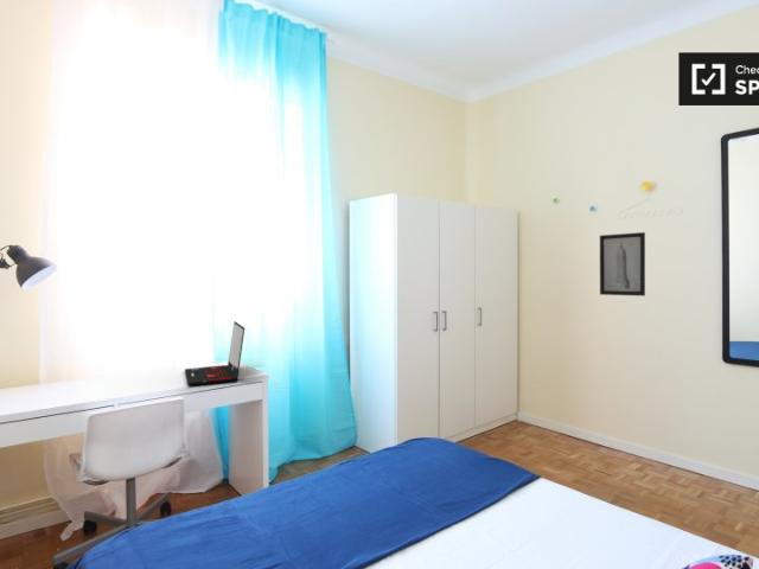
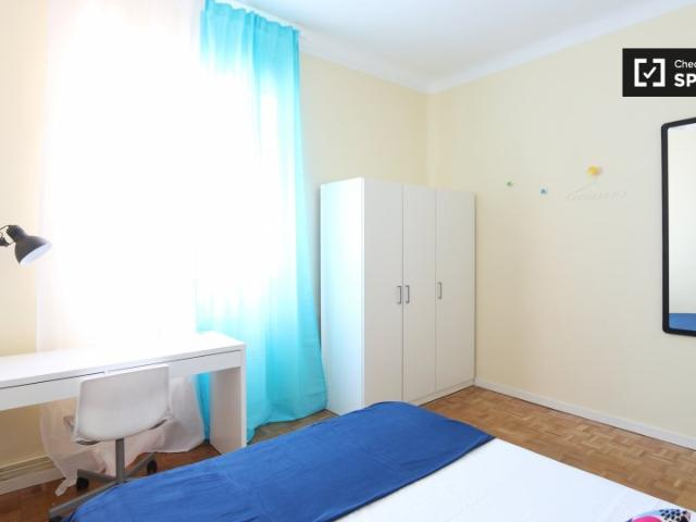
- laptop [184,320,245,386]
- wall art [599,231,646,298]
